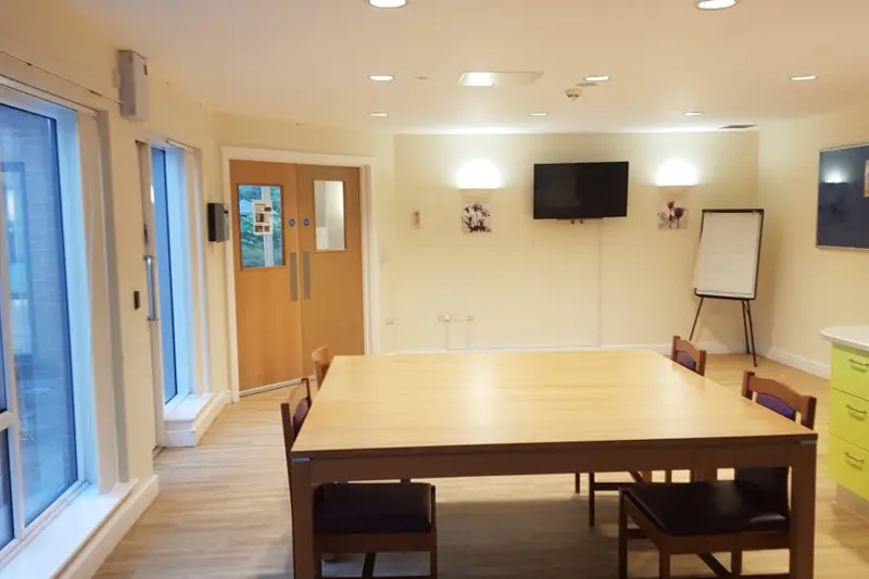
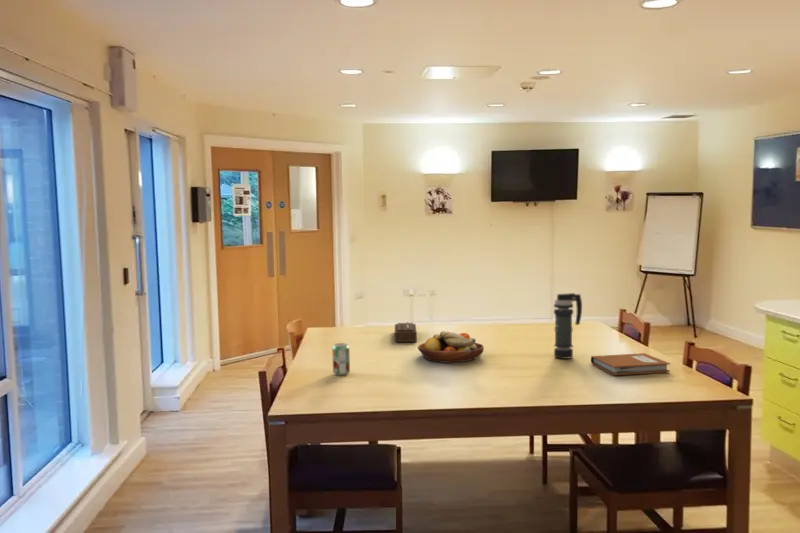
+ tissue box [394,321,418,343]
+ notebook [590,352,671,376]
+ fruit bowl [417,330,485,364]
+ beverage can [331,342,351,376]
+ smoke grenade [553,292,583,360]
